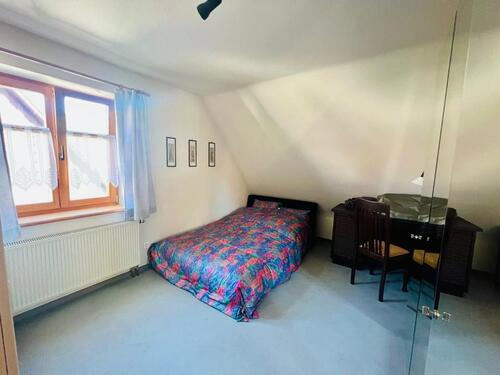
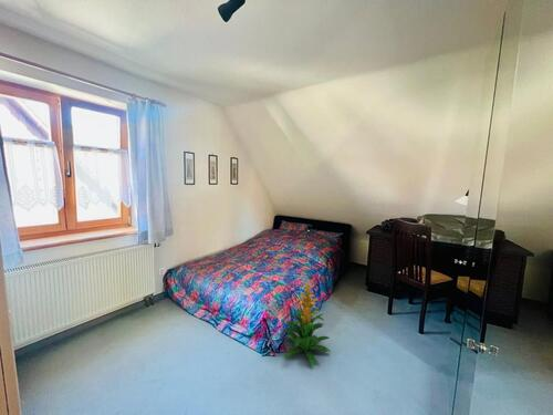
+ indoor plant [283,280,332,367]
